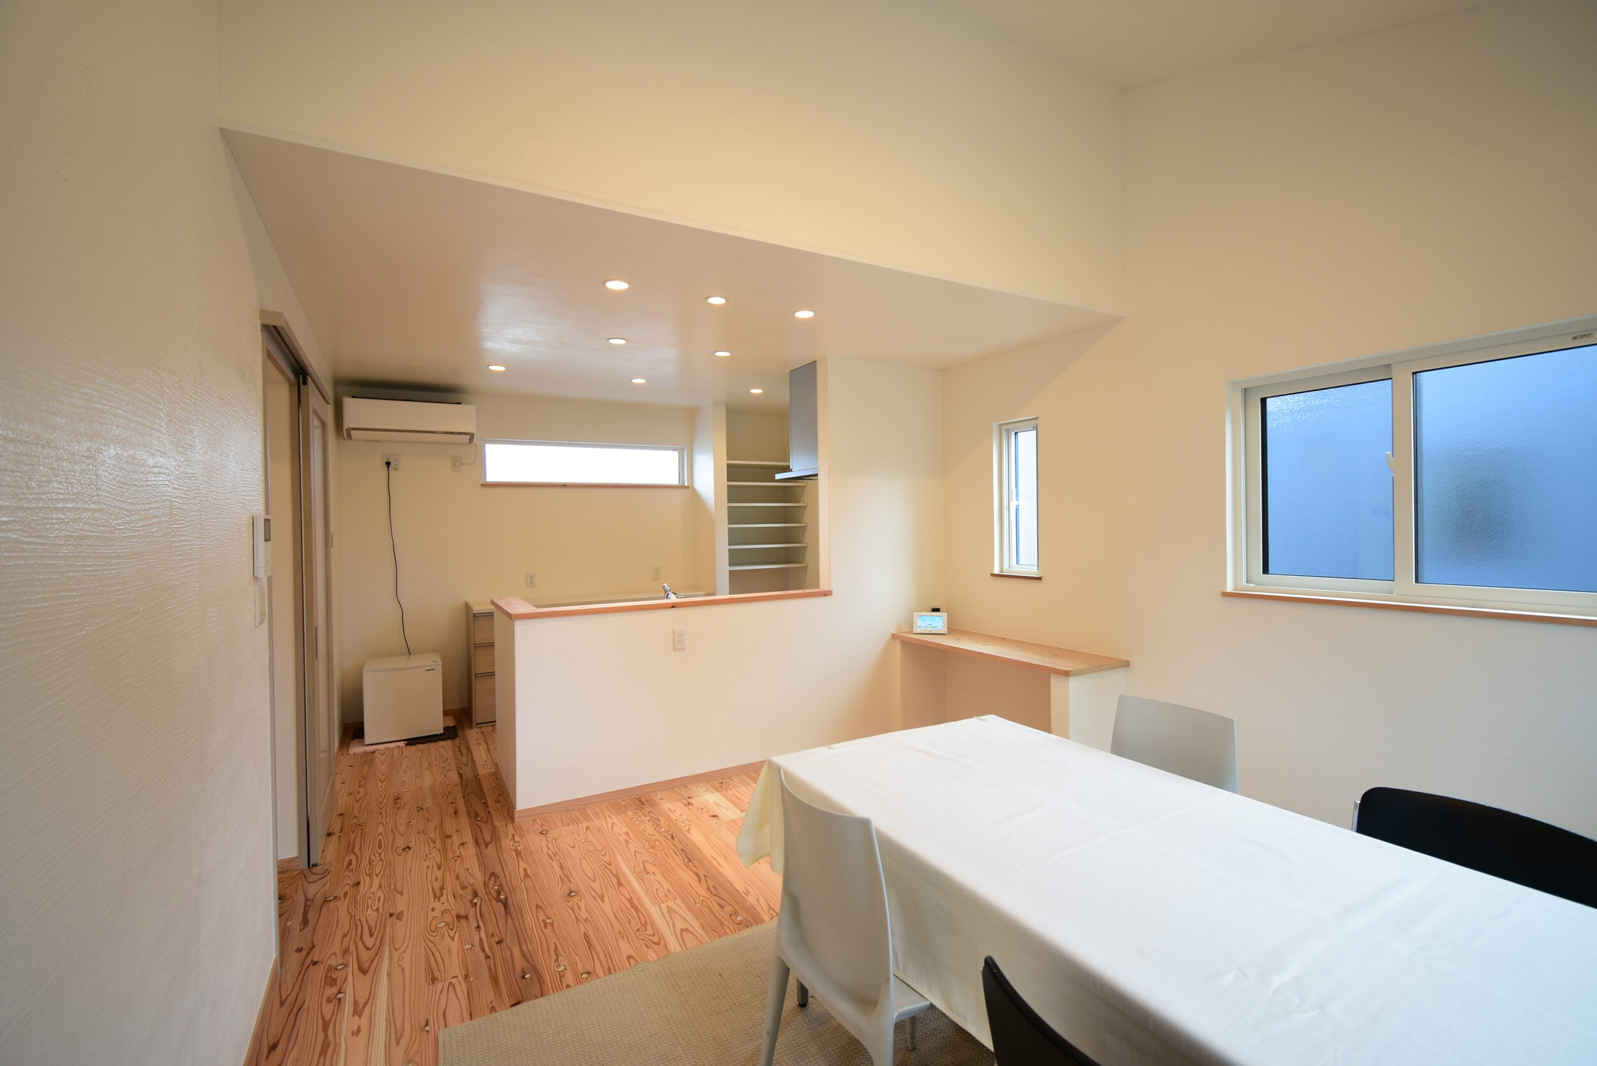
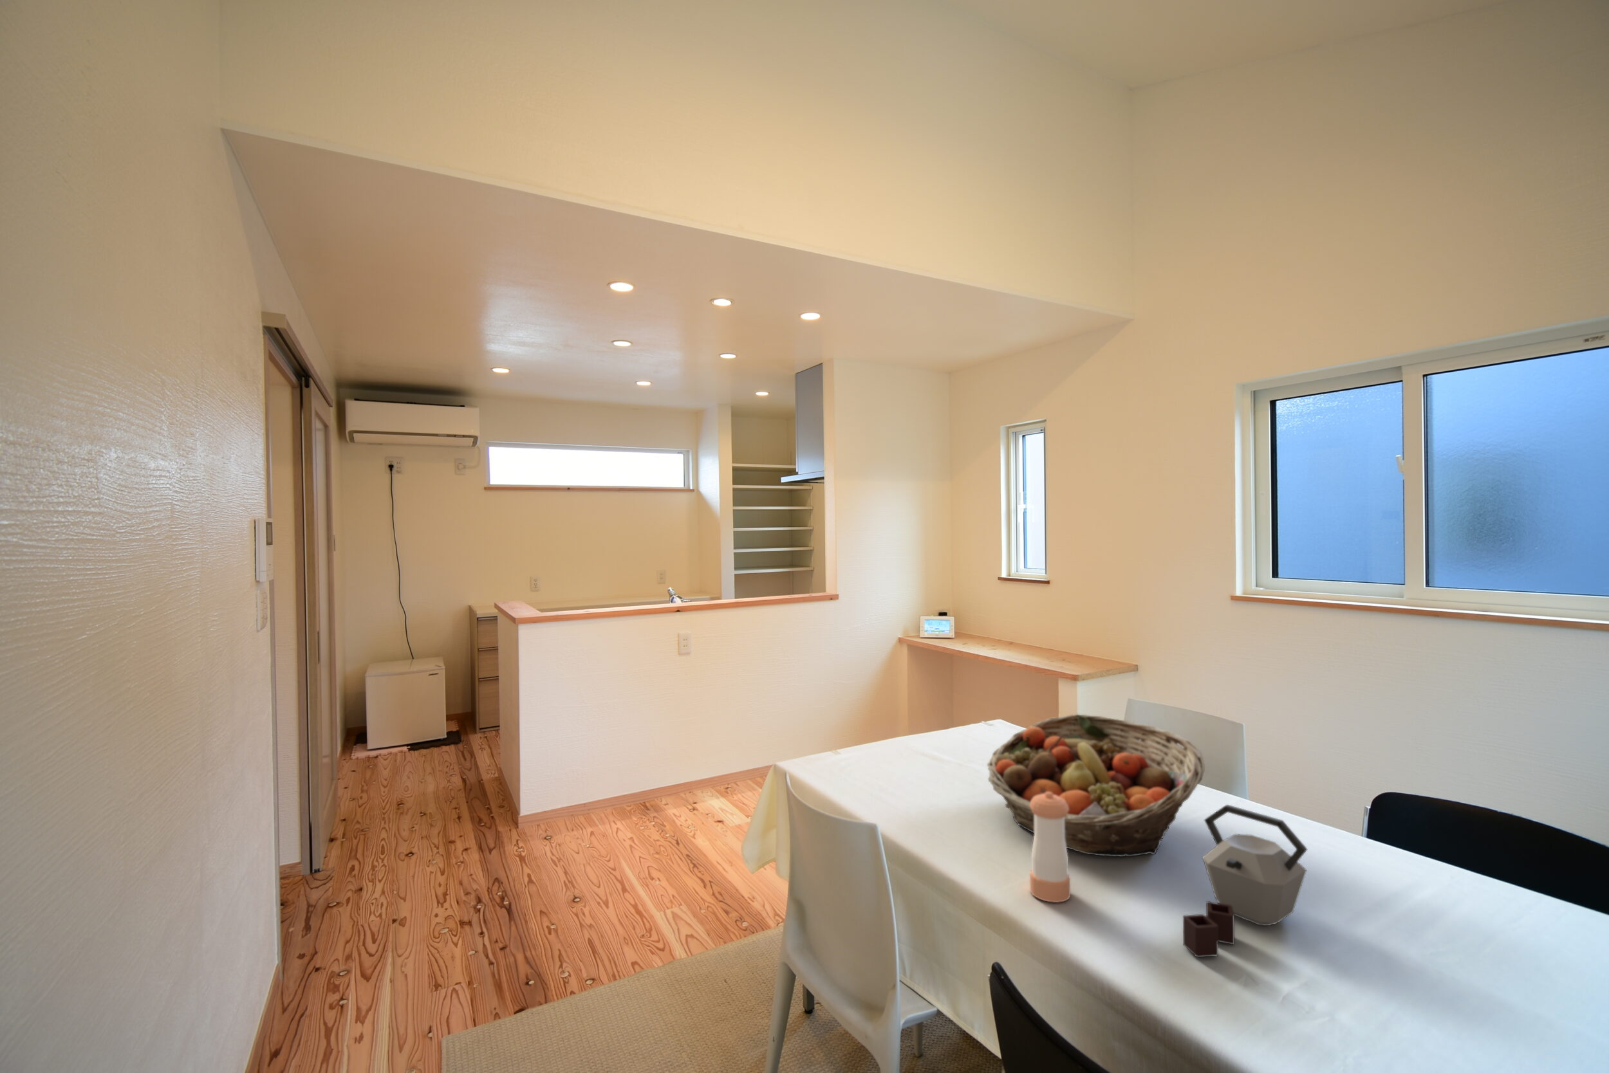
+ fruit basket [987,714,1205,857]
+ pepper shaker [1029,792,1071,903]
+ kettle [1182,804,1308,958]
